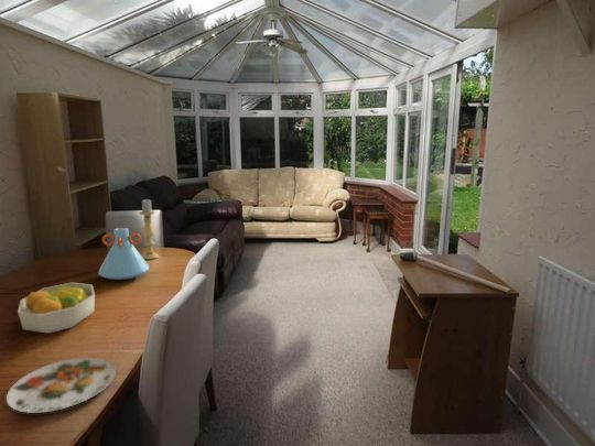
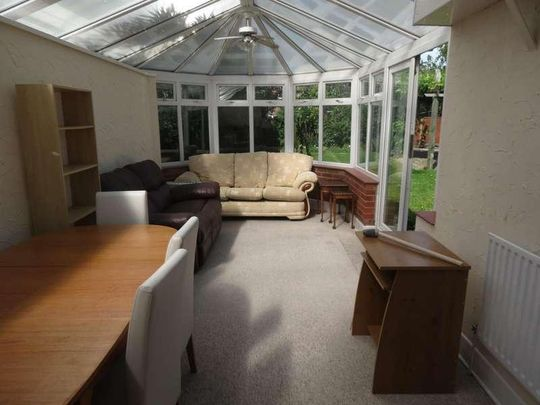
- candle holder [138,199,160,261]
- vase [97,227,151,281]
- plate [6,357,117,414]
- fruit bowl [17,282,96,335]
